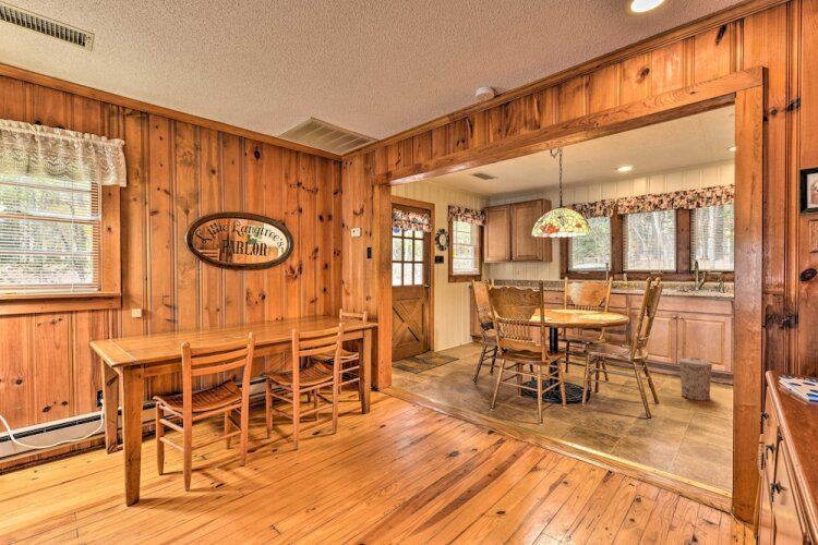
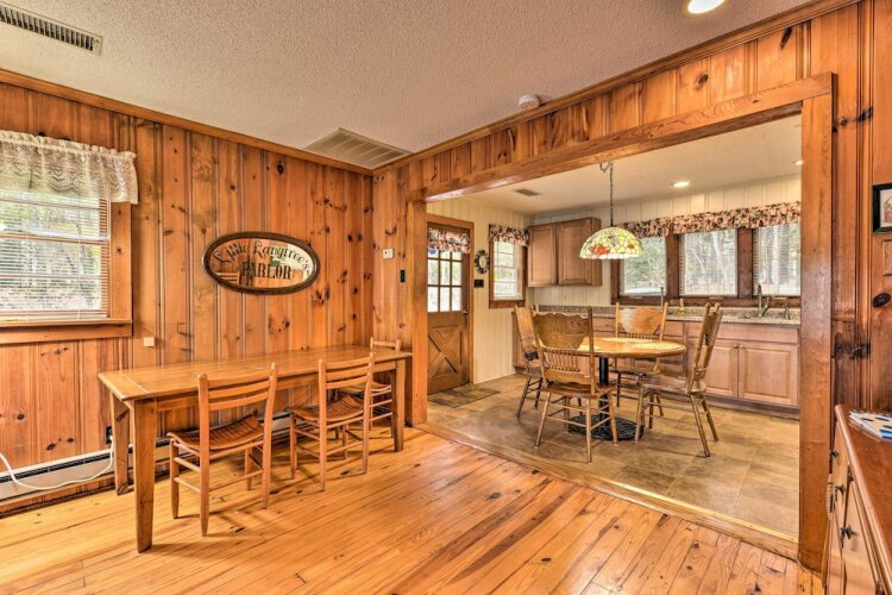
- trash can [678,358,713,402]
